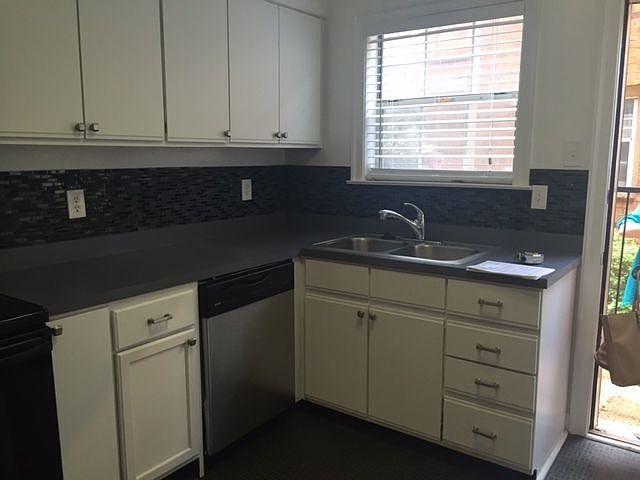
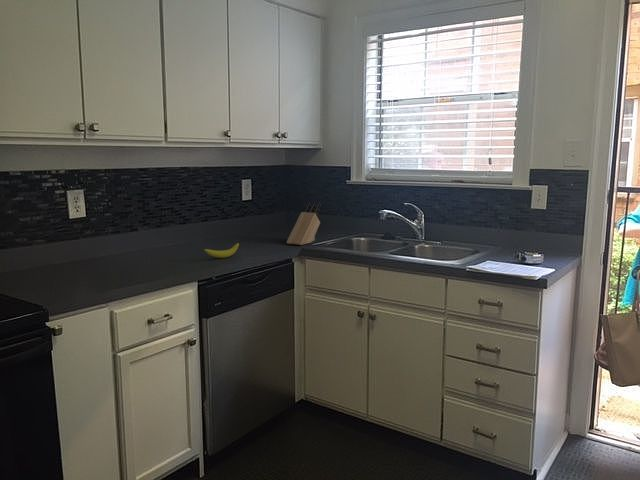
+ knife block [286,201,322,246]
+ banana [203,241,241,259]
